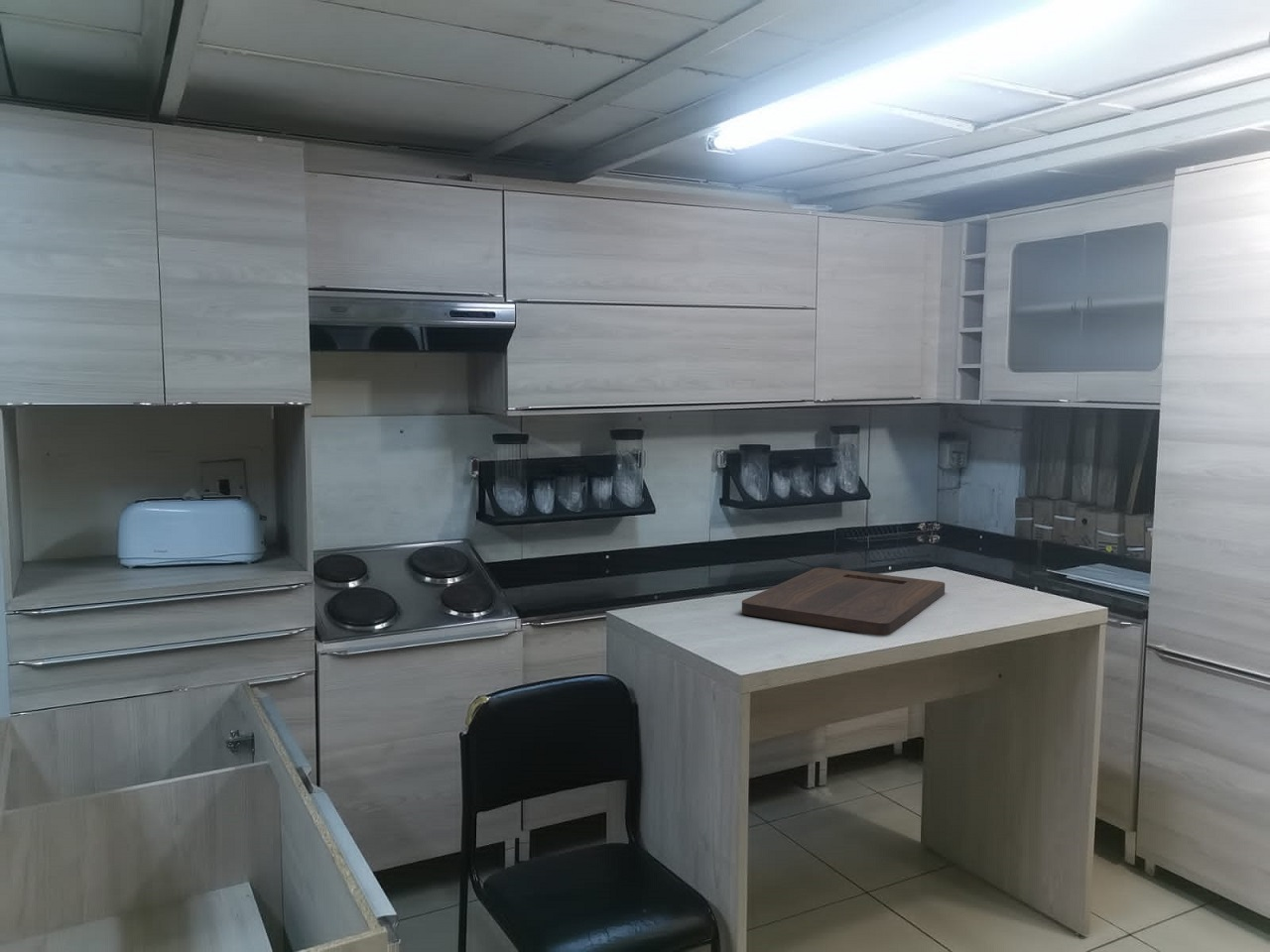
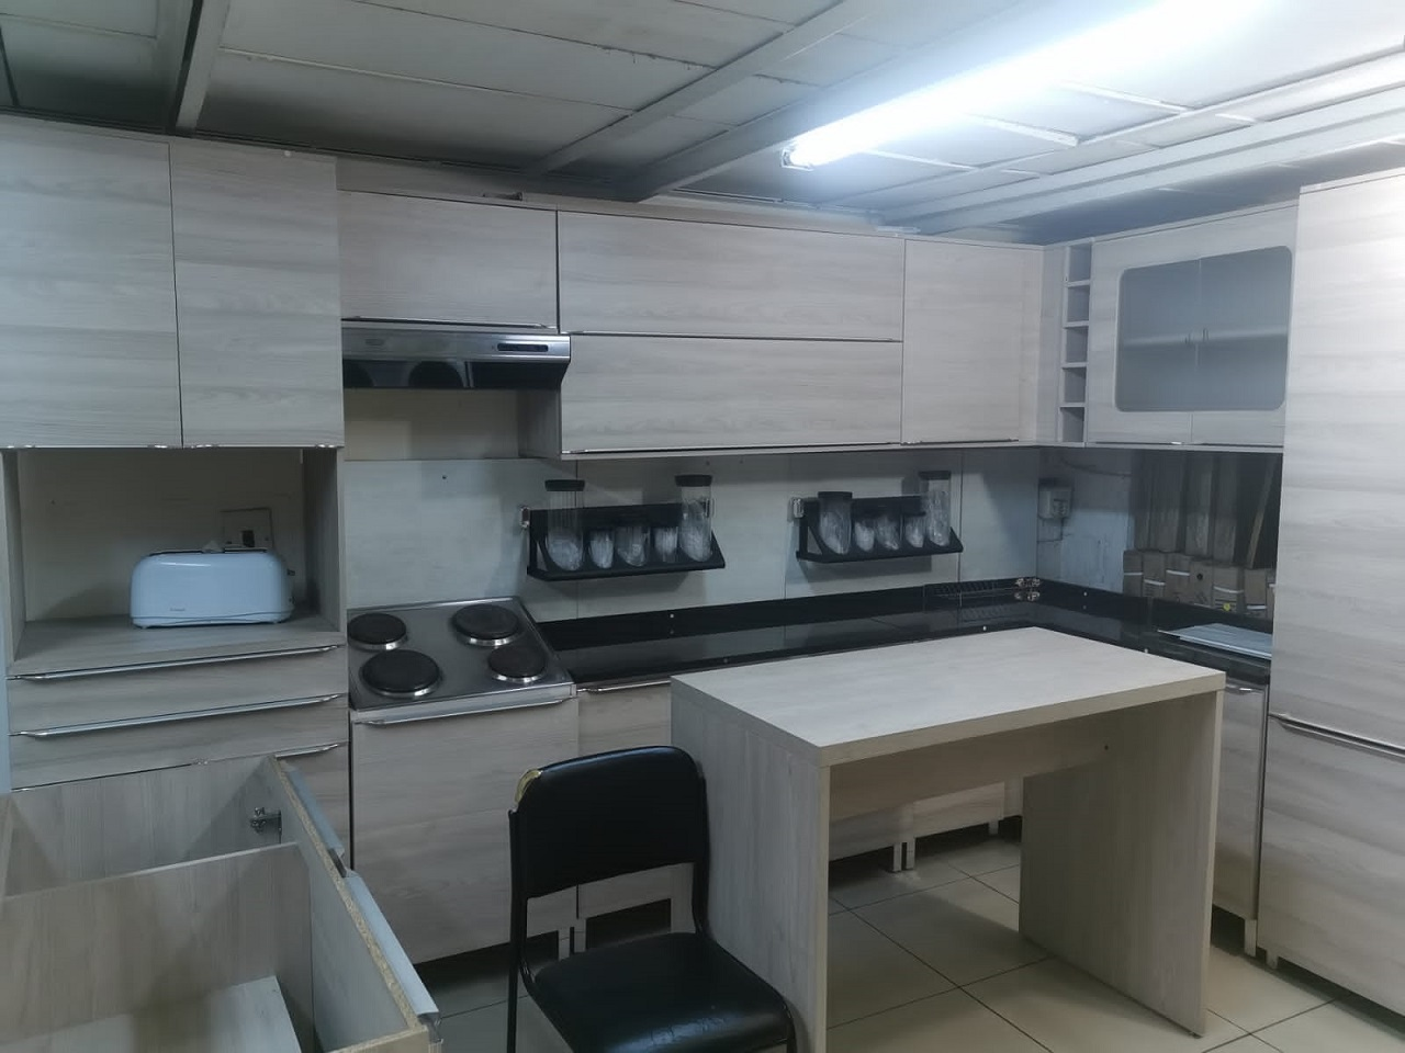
- cutting board [741,566,946,637]
